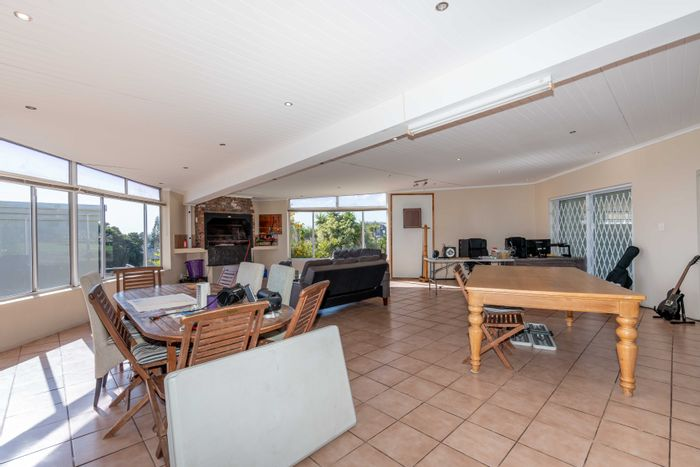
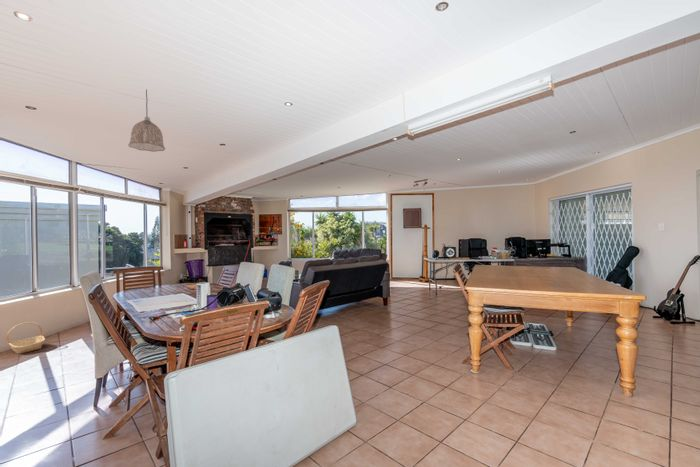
+ pendant lamp [127,89,166,153]
+ basket [6,321,46,355]
